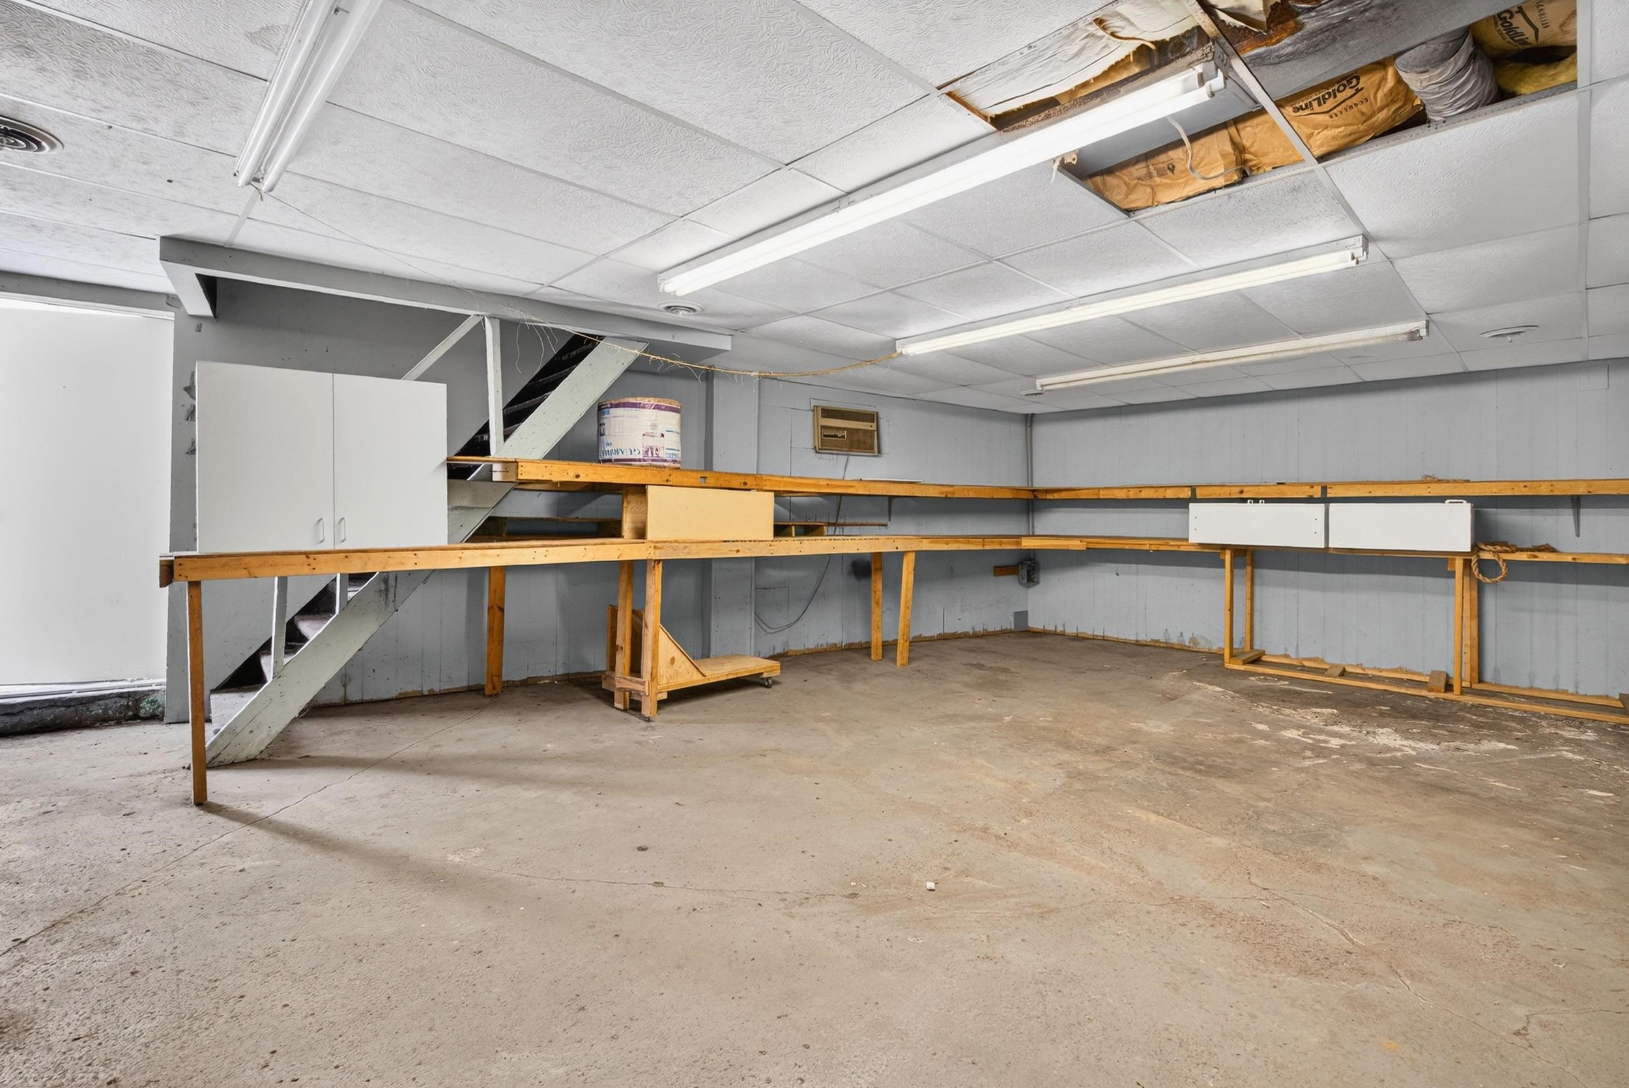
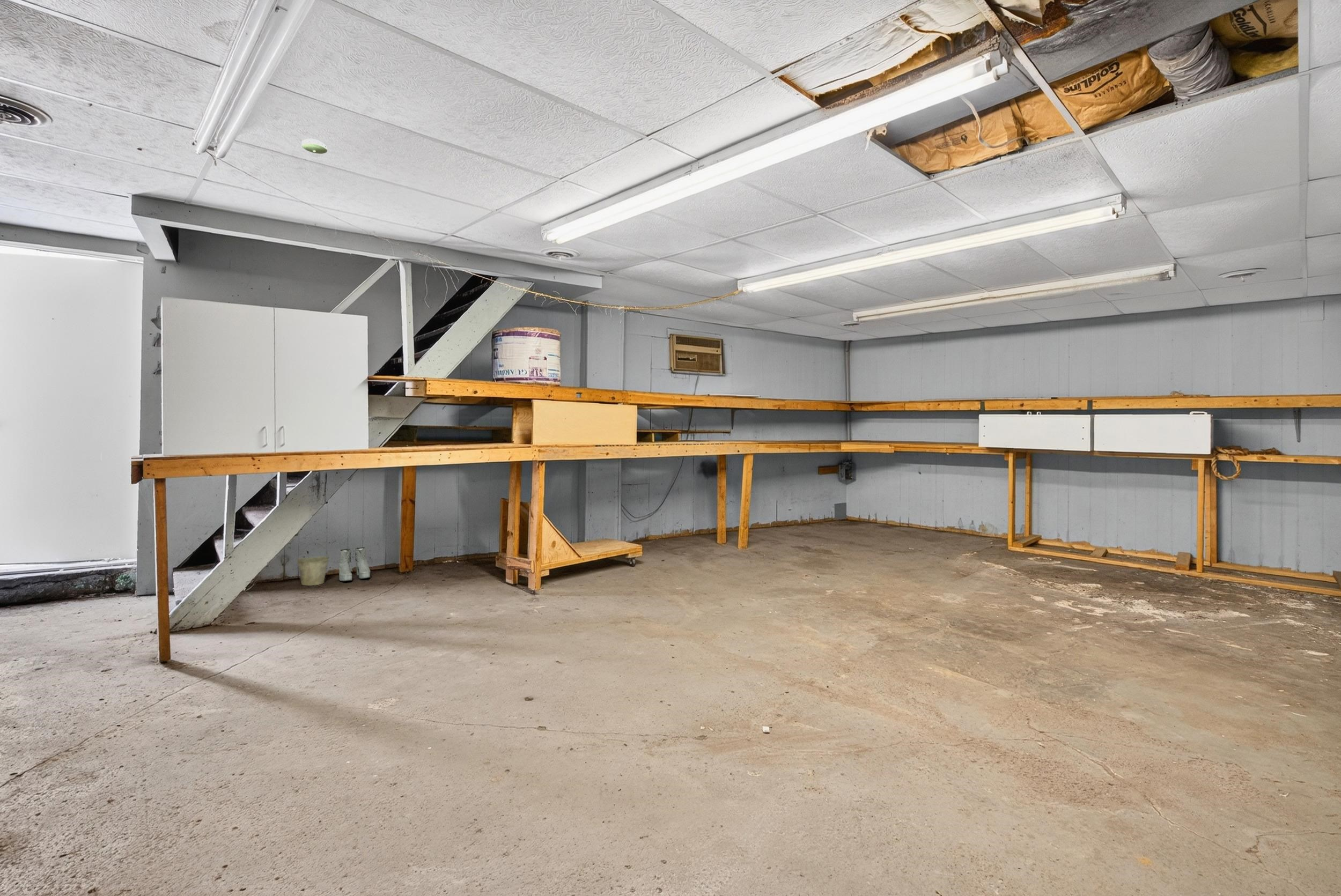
+ boots [338,547,371,582]
+ smoke detector [301,138,328,154]
+ bucket [297,542,330,586]
